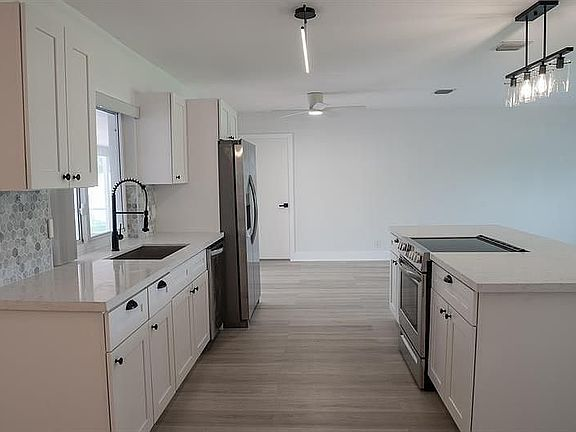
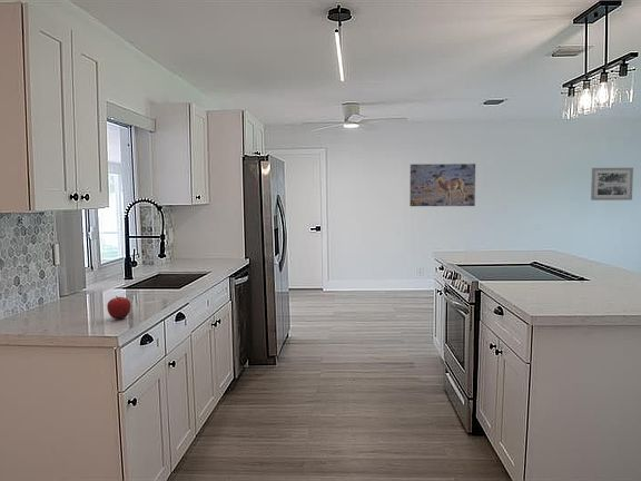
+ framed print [408,163,476,207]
+ fruit [106,295,132,320]
+ wall art [590,167,634,202]
